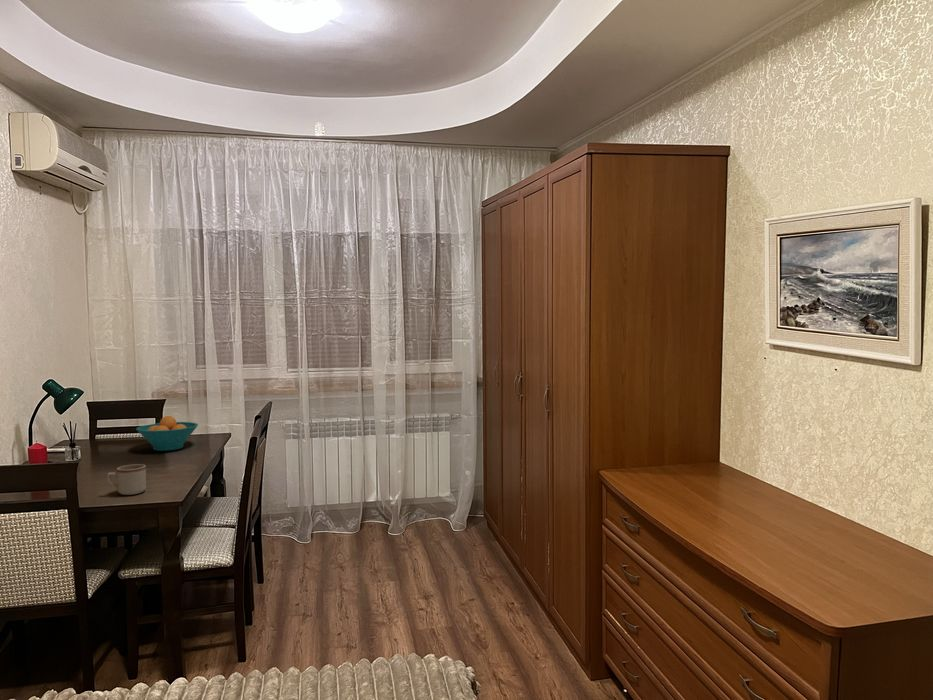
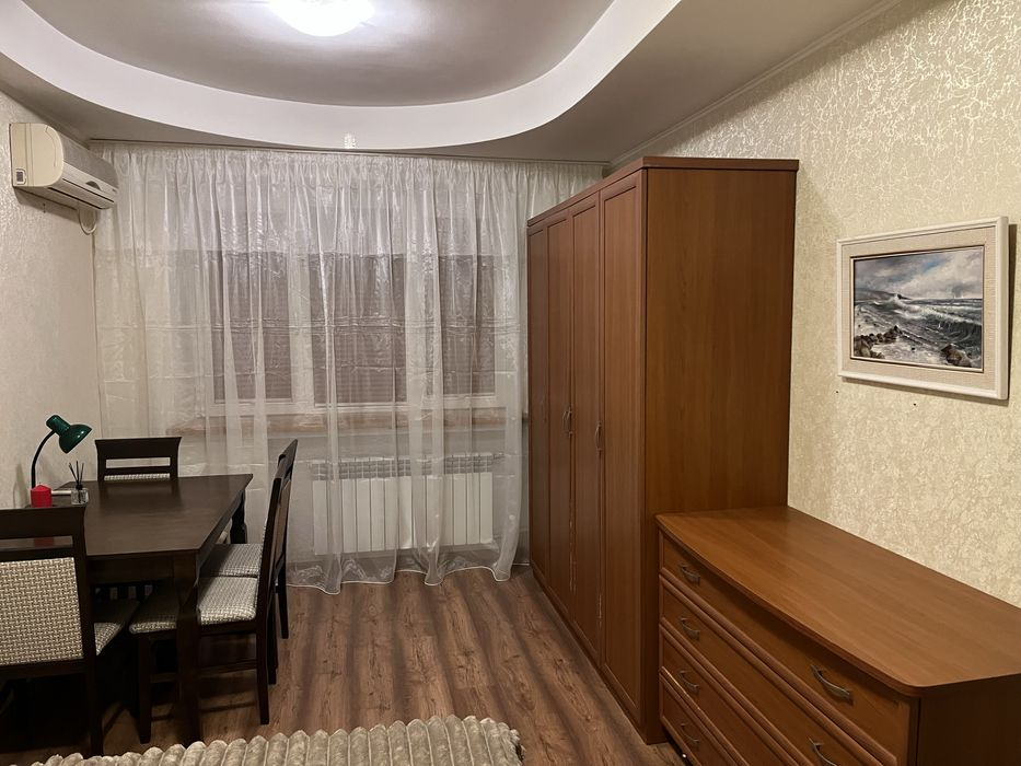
- fruit bowl [135,415,199,452]
- mug [106,463,147,496]
